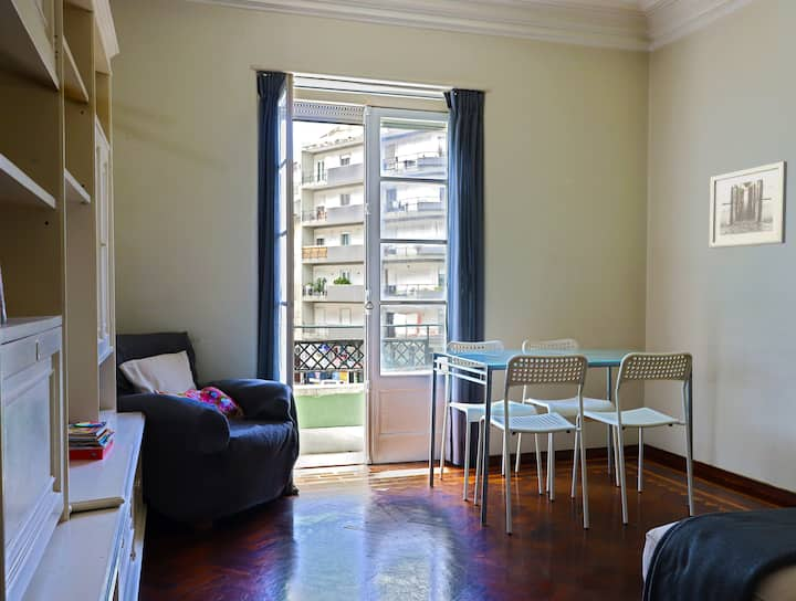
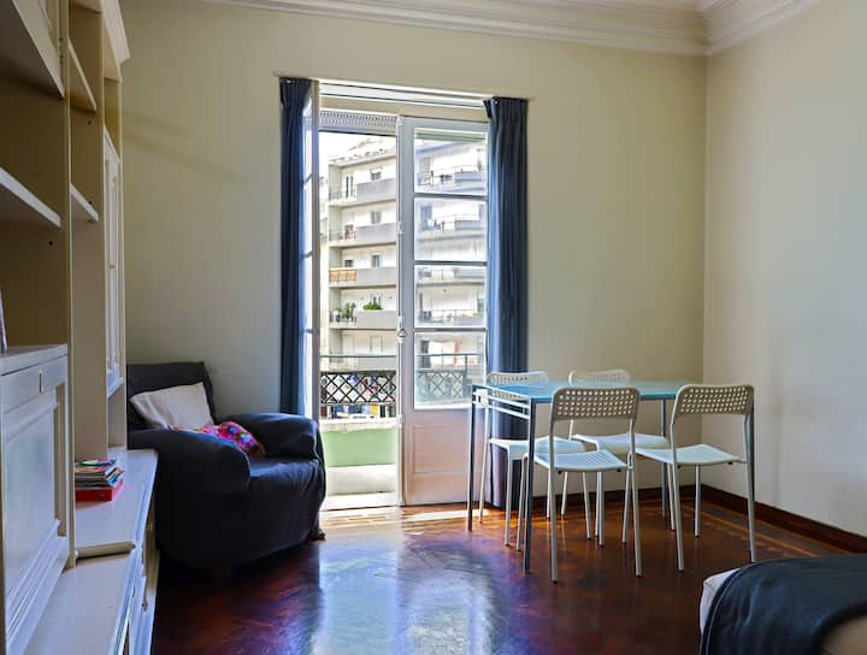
- wall art [708,160,788,250]
